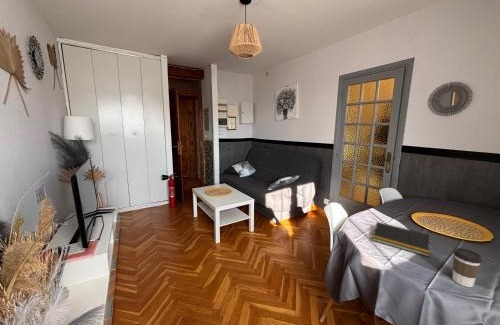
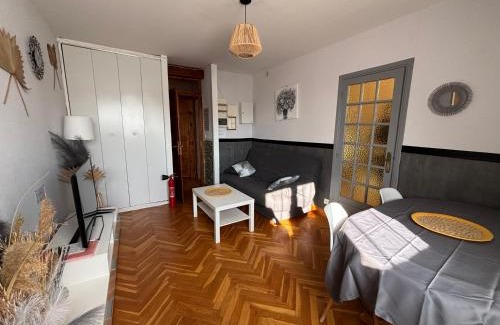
- coffee cup [452,247,483,288]
- notepad [371,221,431,258]
